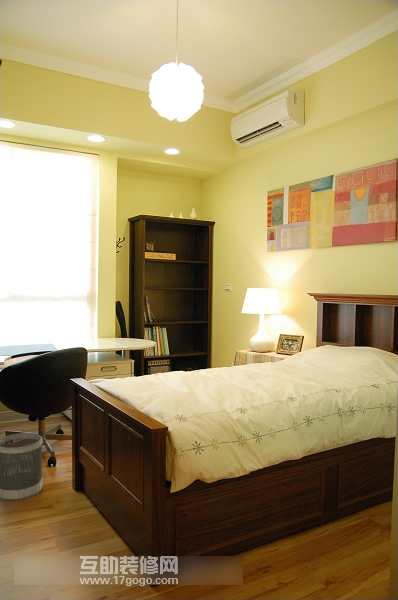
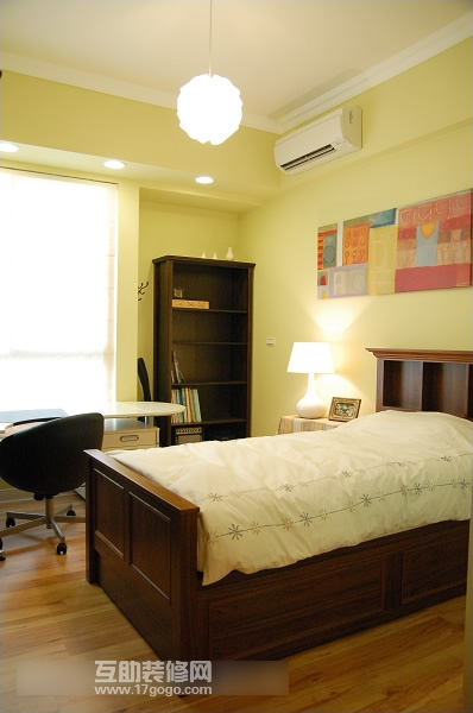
- wastebasket [0,432,44,502]
